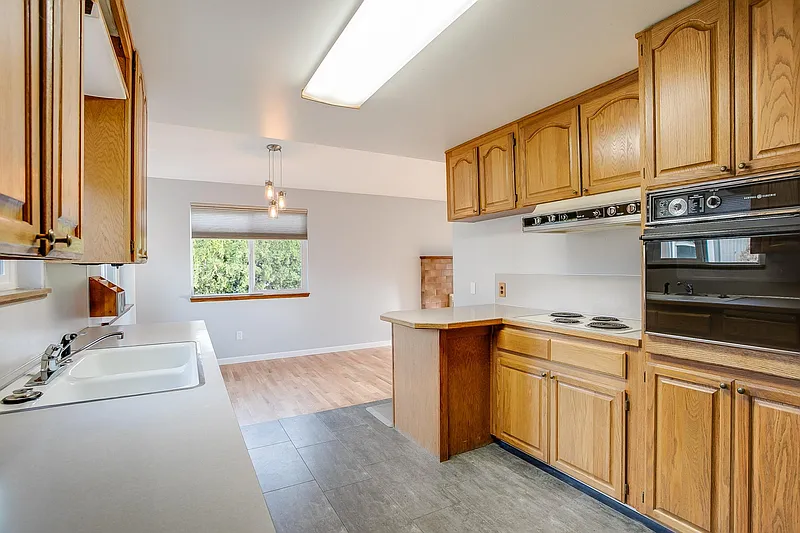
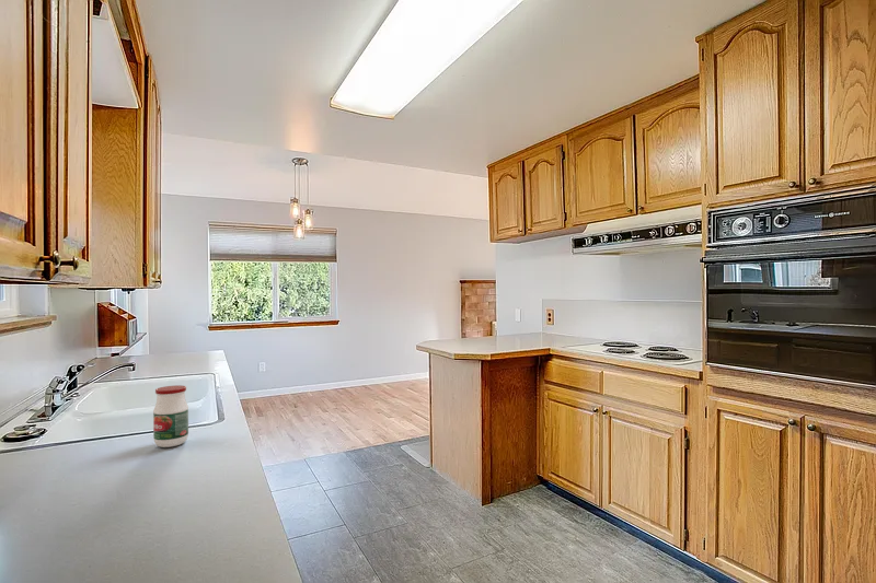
+ jar [152,384,189,448]
